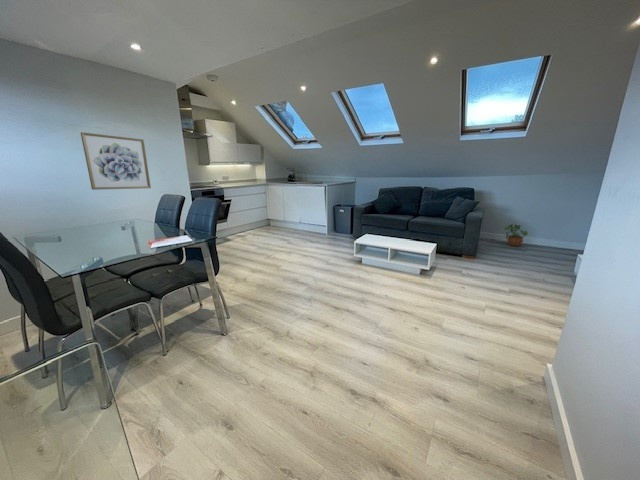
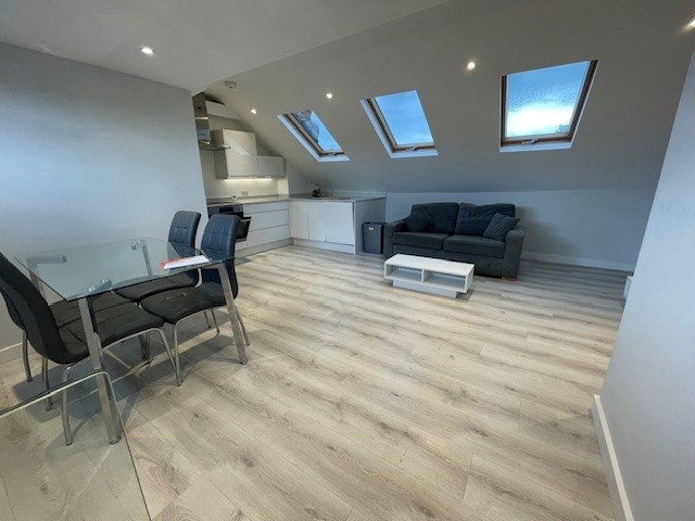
- wall art [80,131,152,191]
- potted plant [503,221,529,247]
